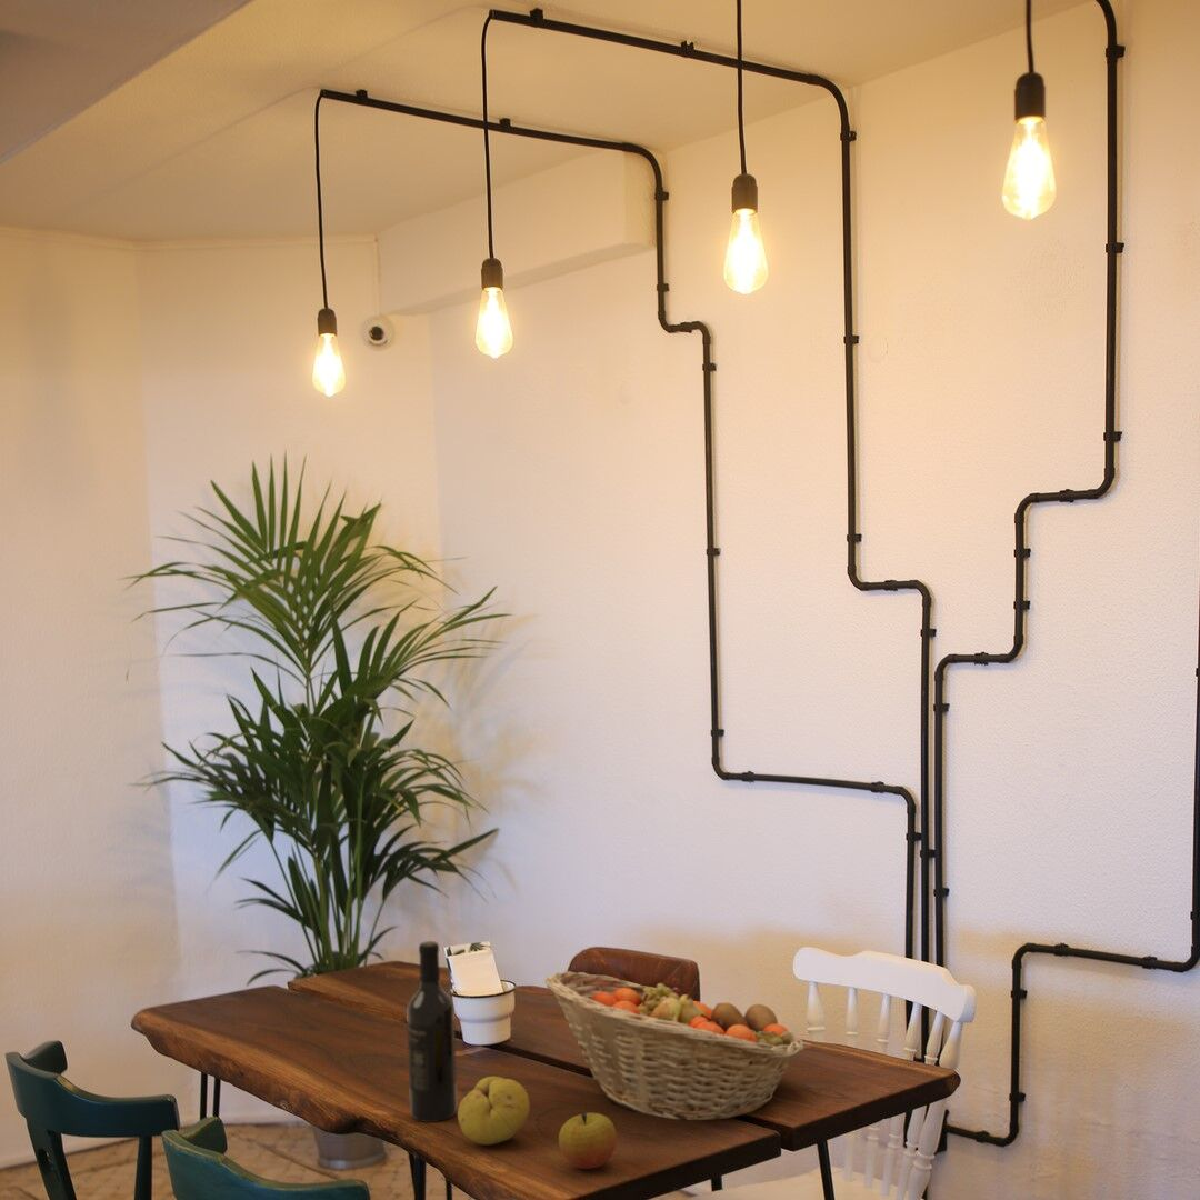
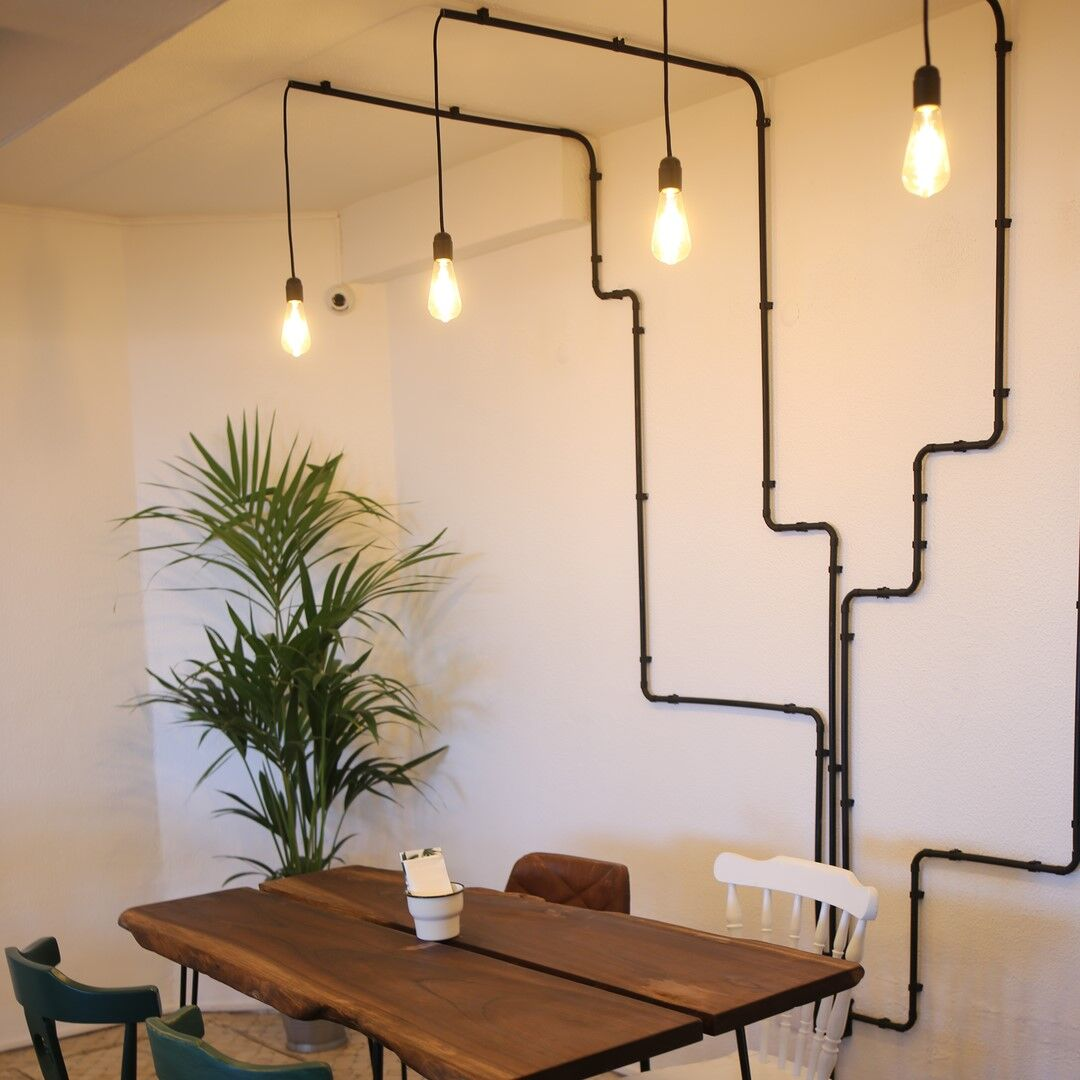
- fruit [457,1076,531,1146]
- apple [558,1112,618,1170]
- wine bottle [406,940,458,1123]
- fruit basket [543,970,807,1121]
